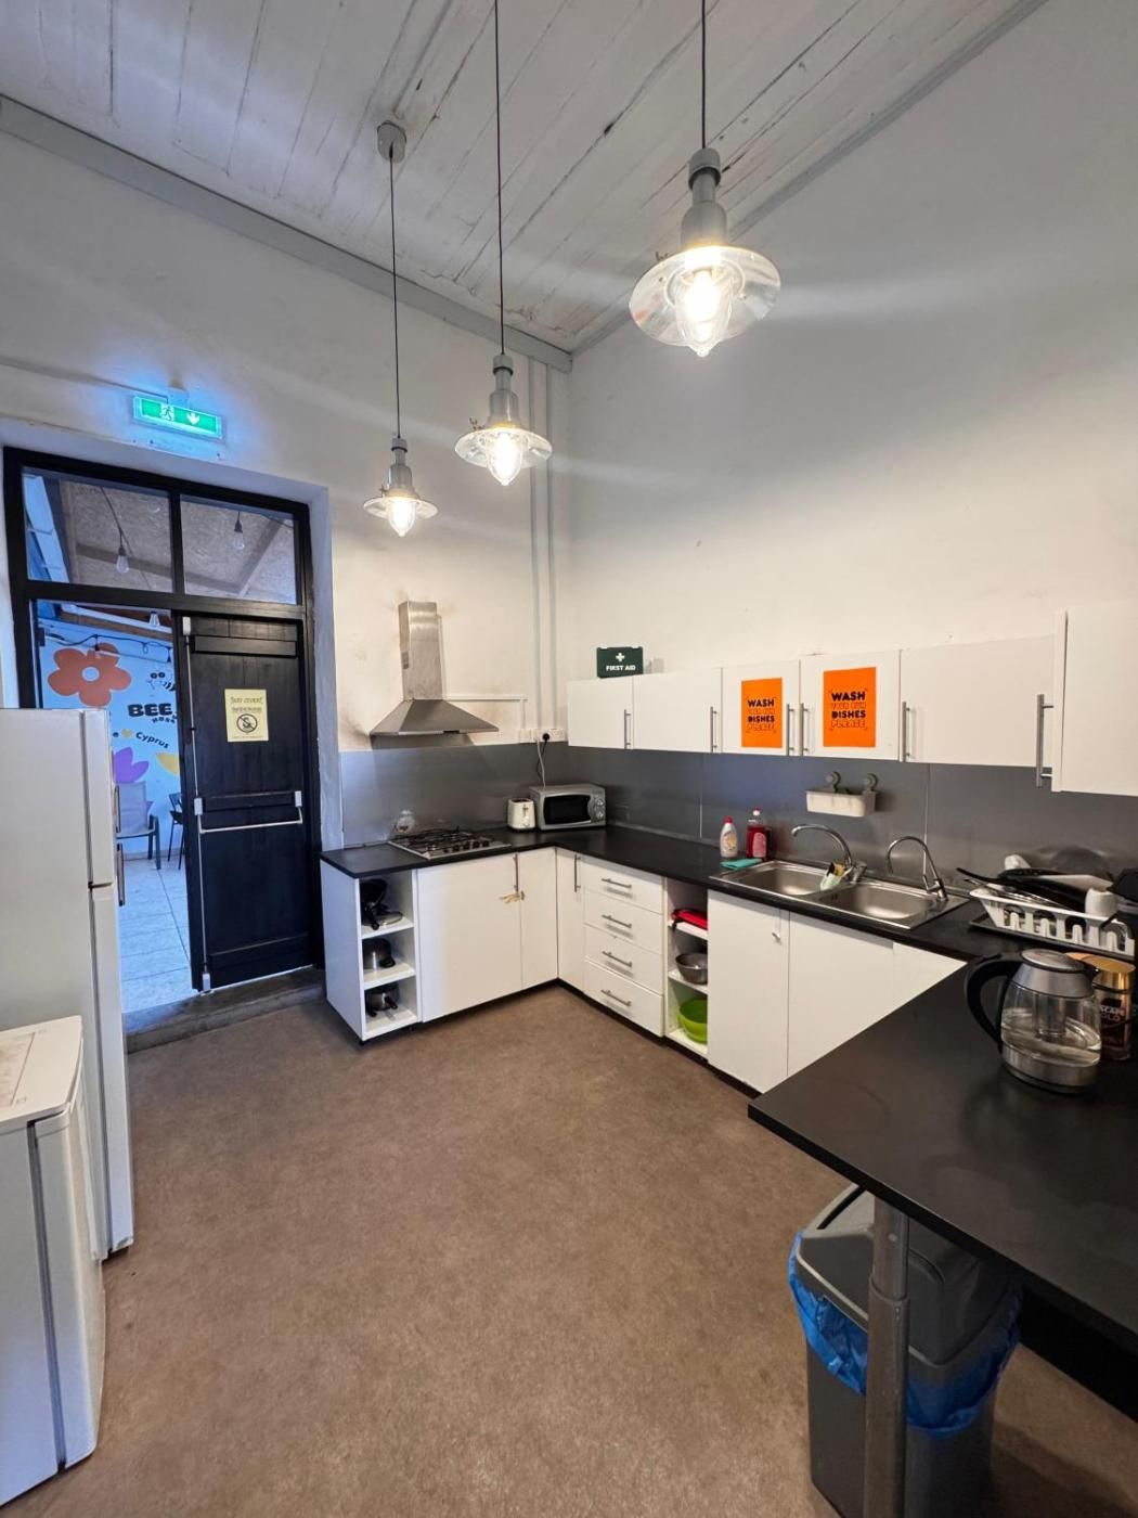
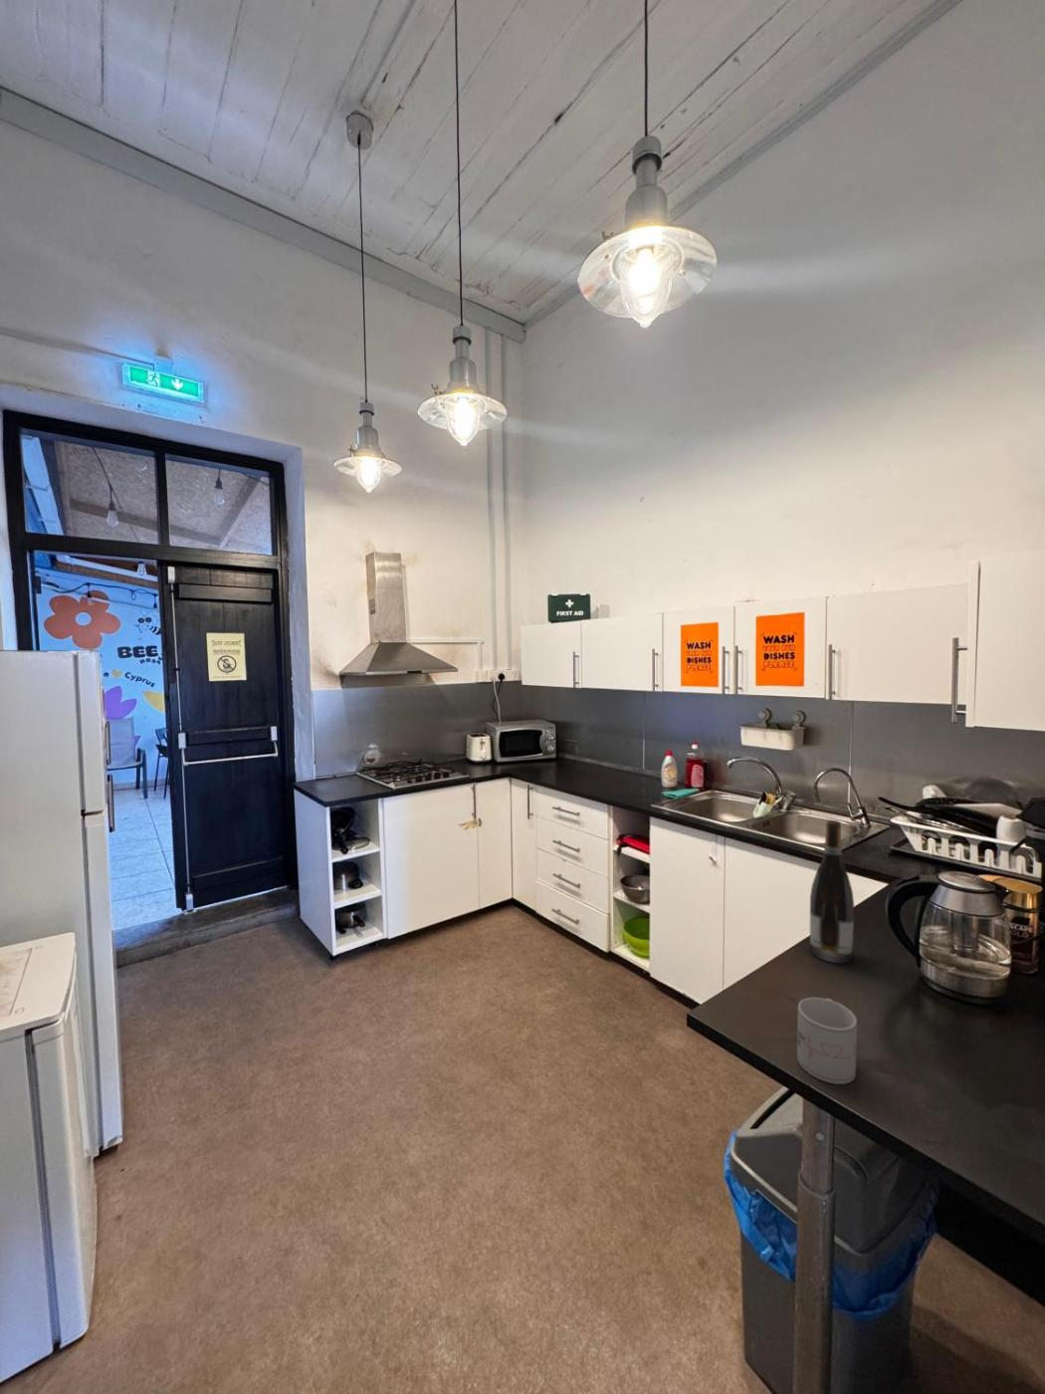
+ wine bottle [809,820,855,965]
+ mug [796,997,858,1086]
